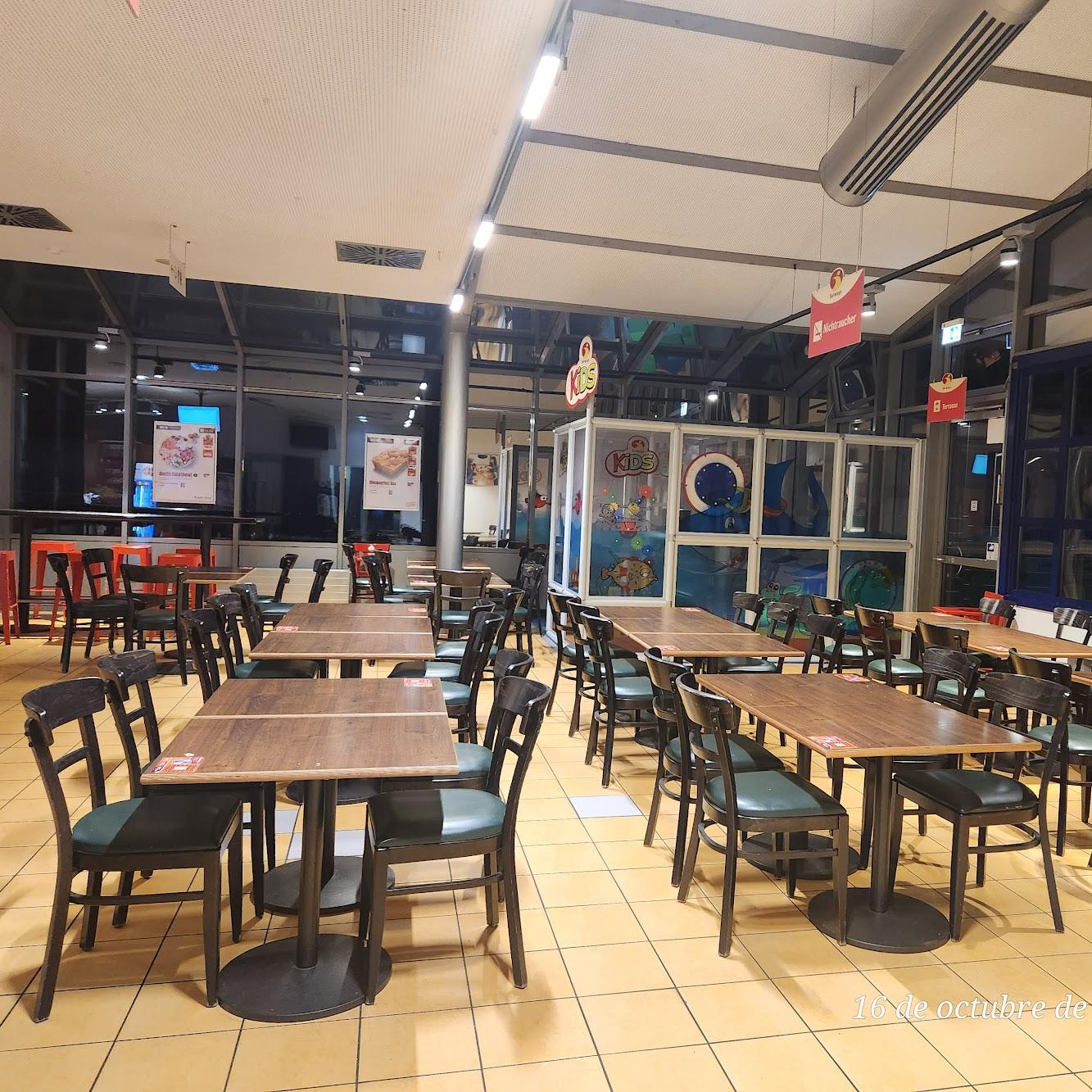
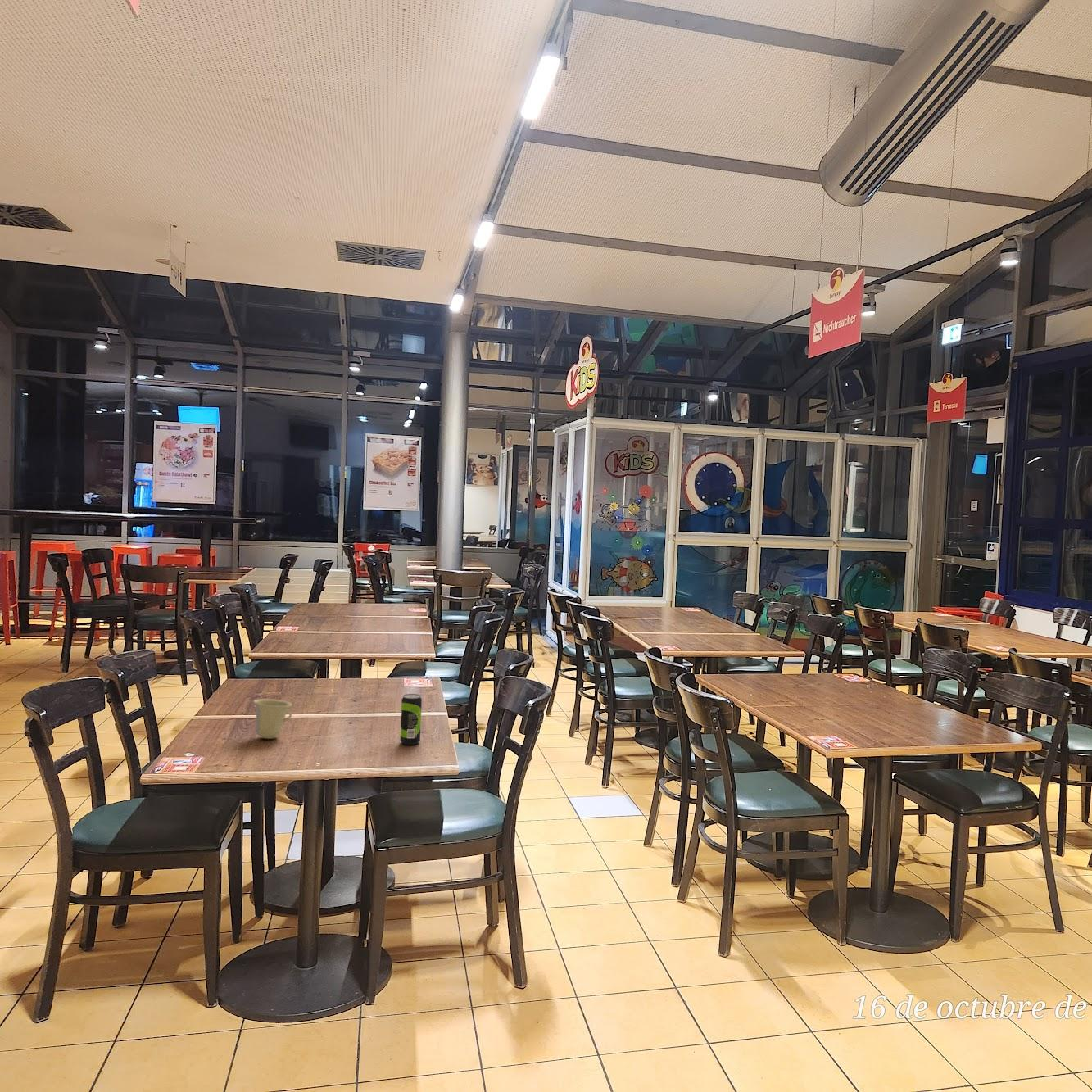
+ beverage can [400,693,423,745]
+ cup [252,698,292,740]
